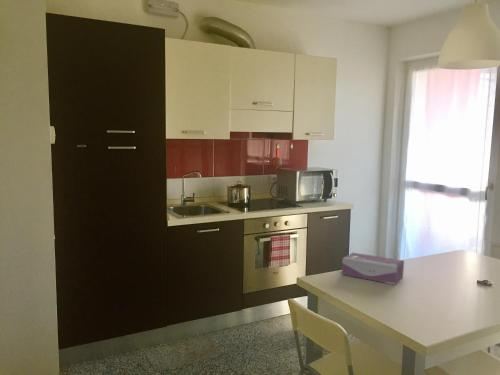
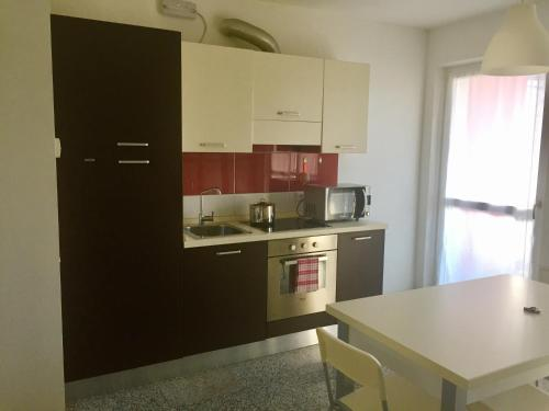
- tissue box [341,252,405,285]
